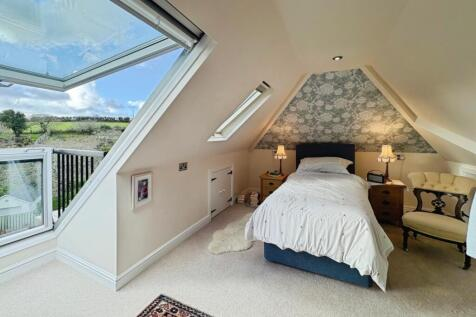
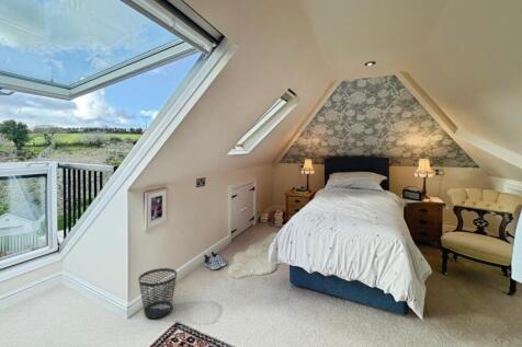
+ wastebasket [137,267,178,320]
+ shoe [203,251,228,270]
